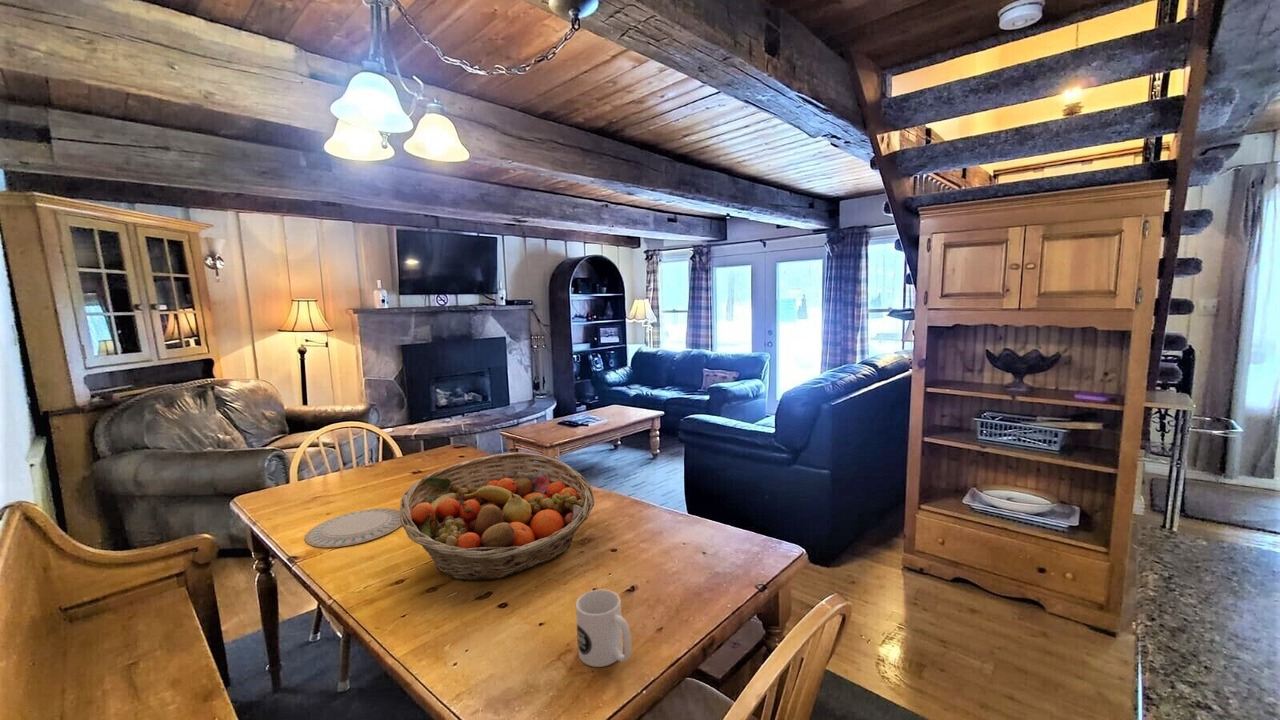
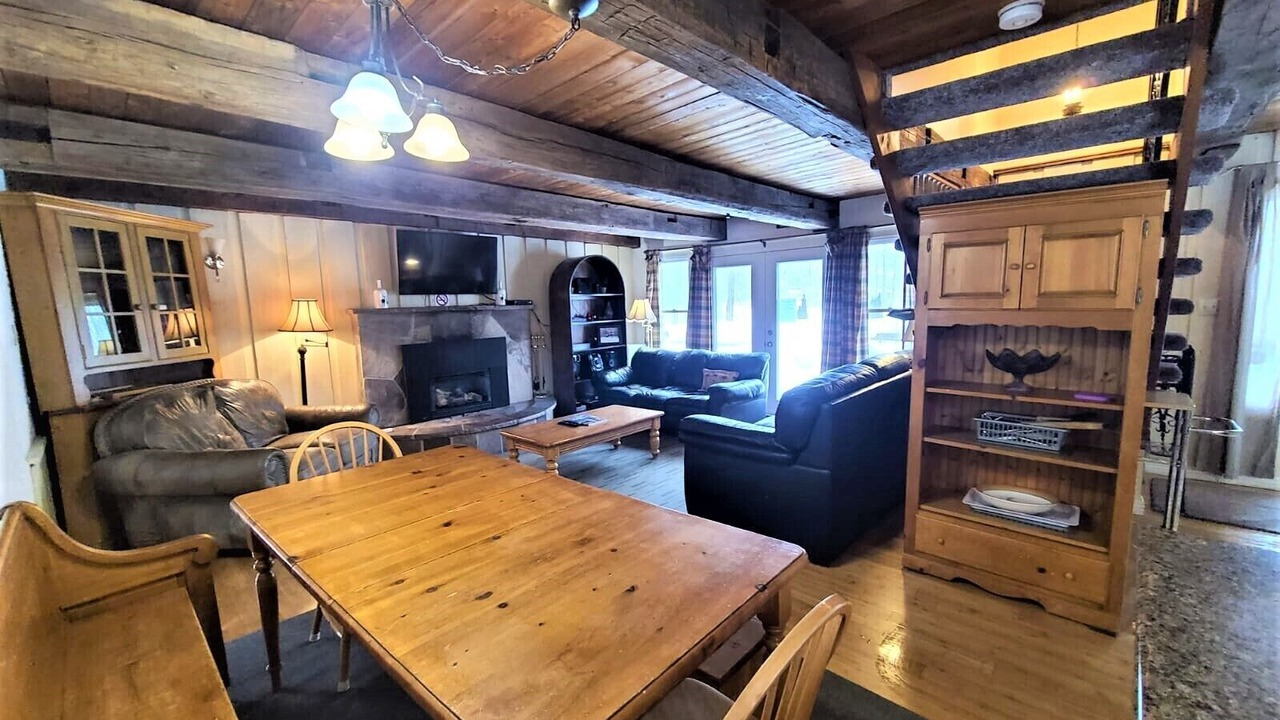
- mug [575,589,632,668]
- fruit basket [399,451,596,583]
- chinaware [304,507,402,549]
